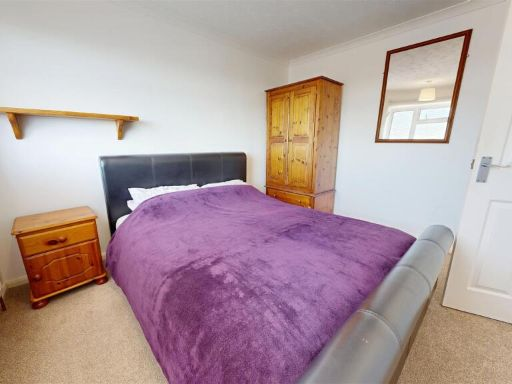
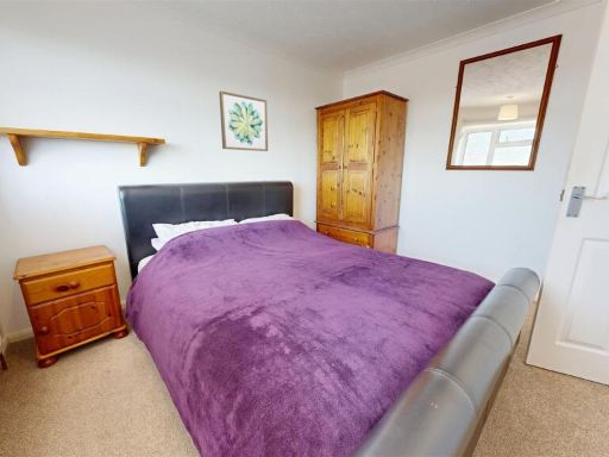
+ wall art [218,90,269,152]
